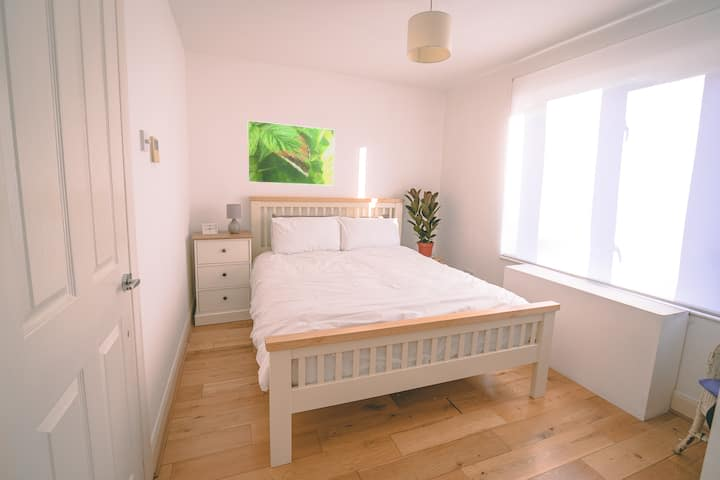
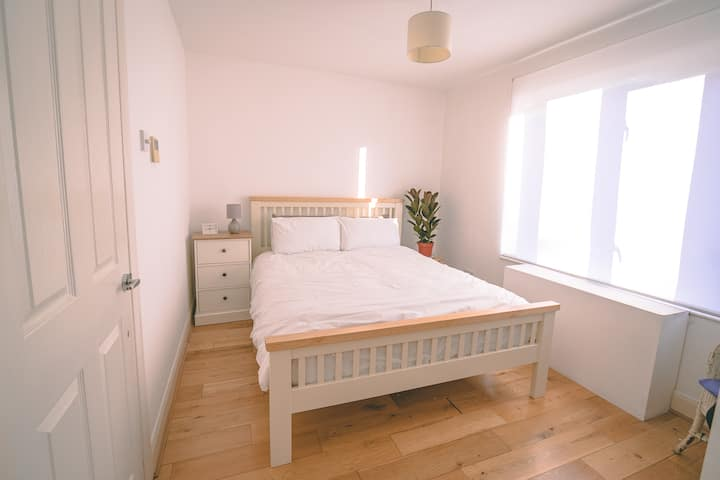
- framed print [246,119,336,187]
